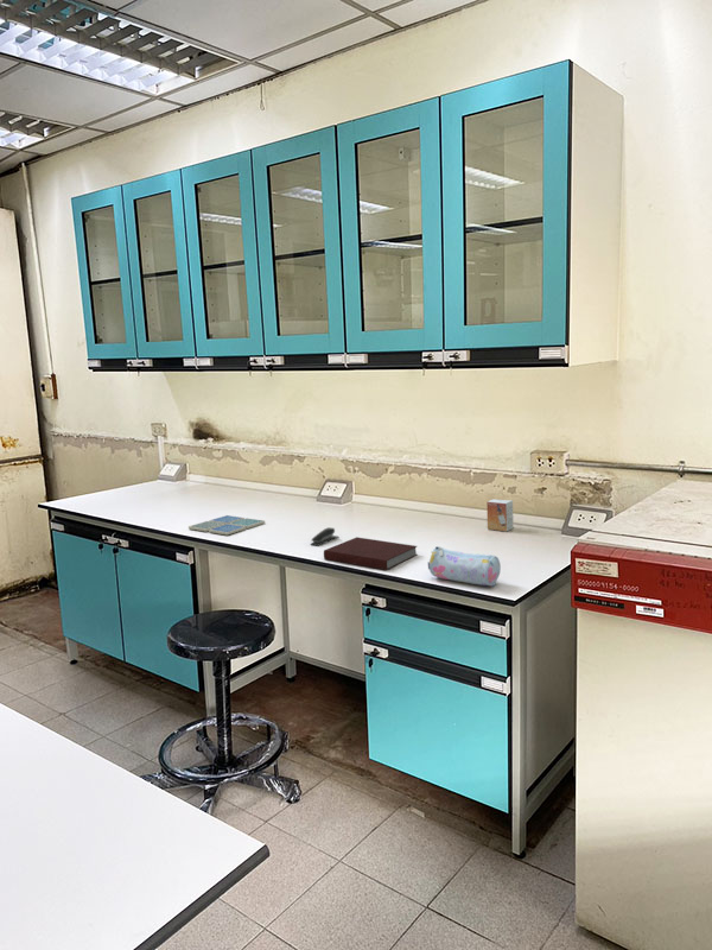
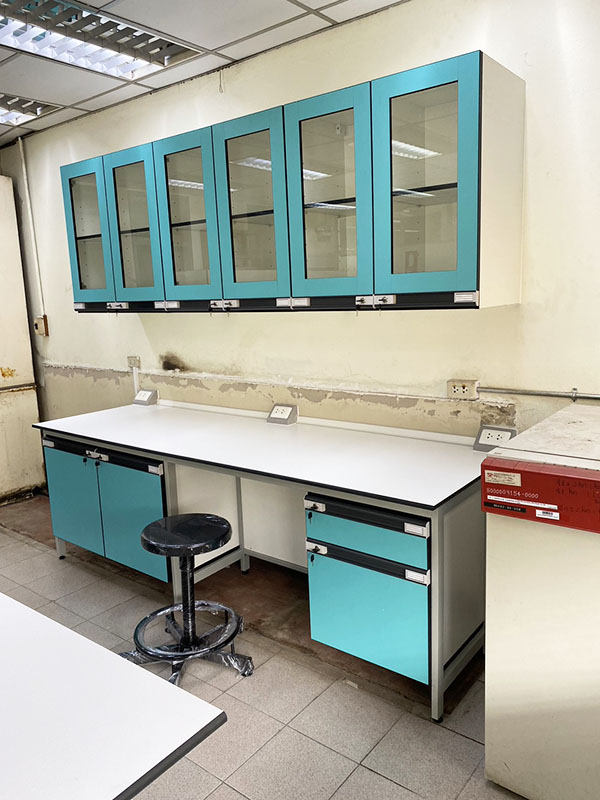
- stapler [310,526,339,547]
- notebook [323,536,418,571]
- pencil case [427,545,502,588]
- small box [485,498,515,532]
- drink coaster [187,514,266,537]
